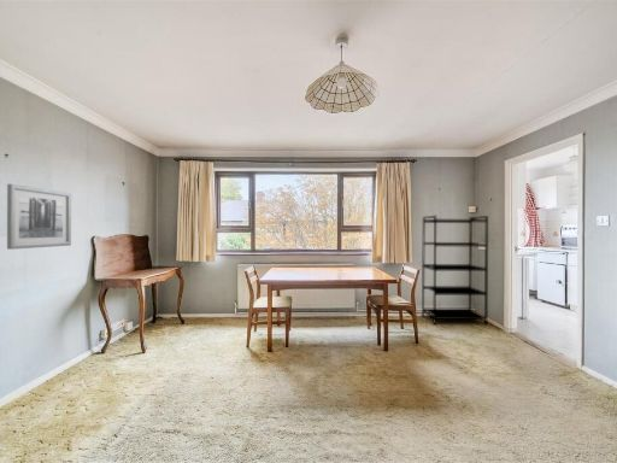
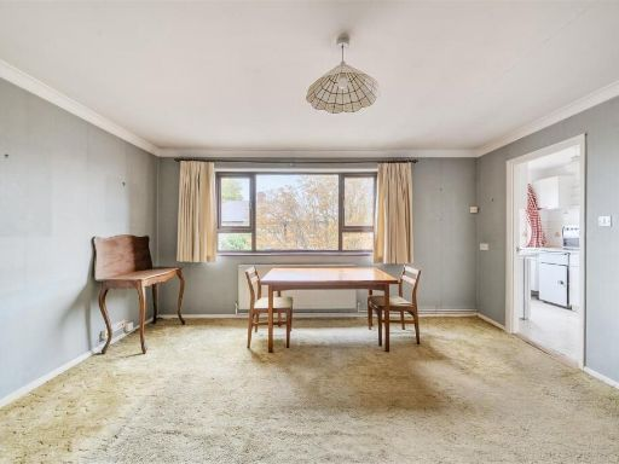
- shelving unit [421,215,489,326]
- wall art [6,183,72,251]
